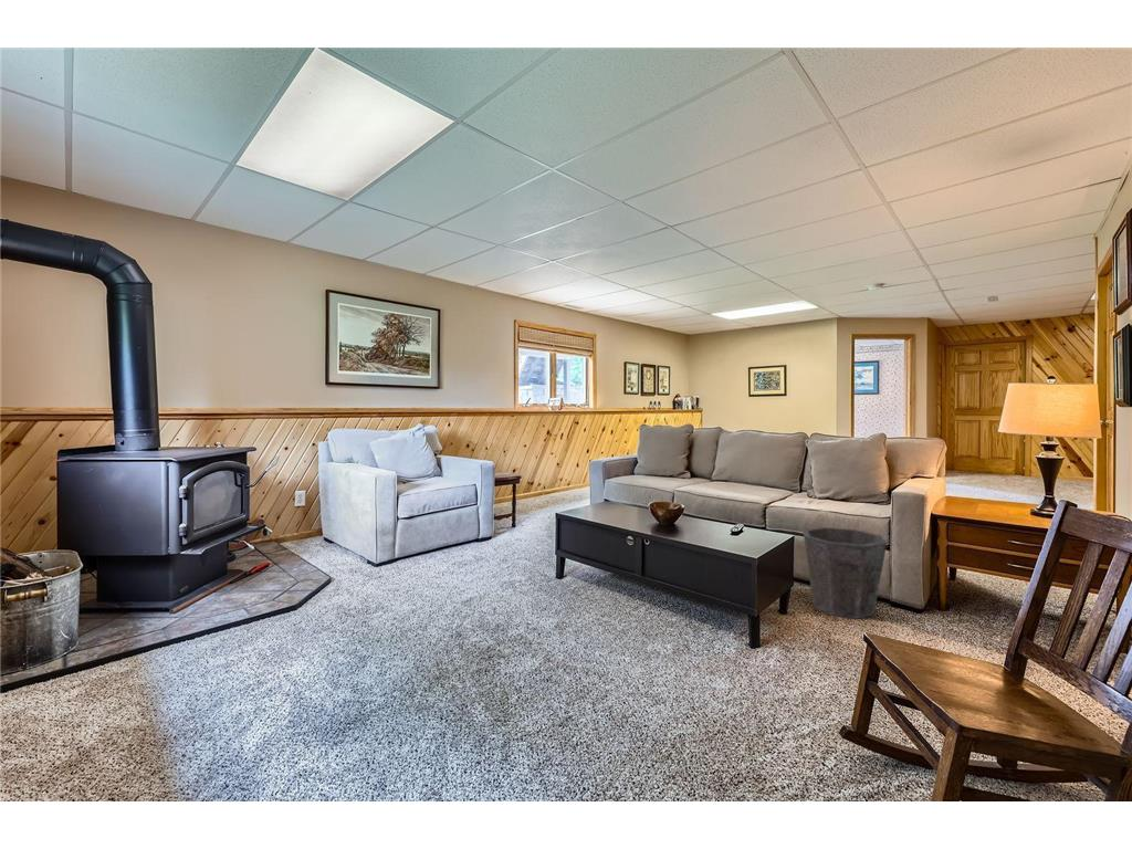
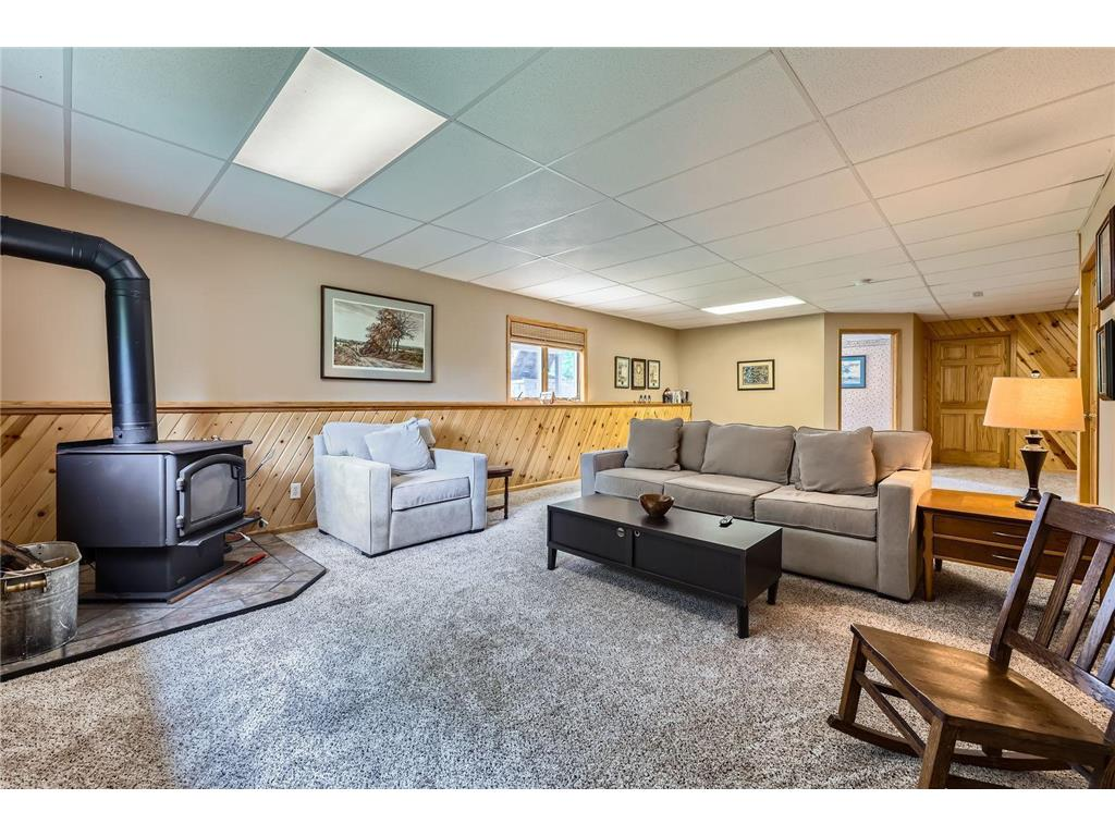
- waste bin [801,526,888,620]
